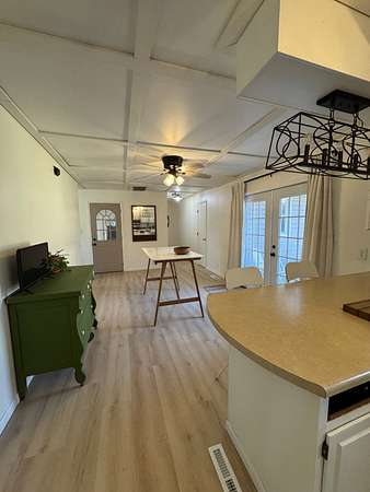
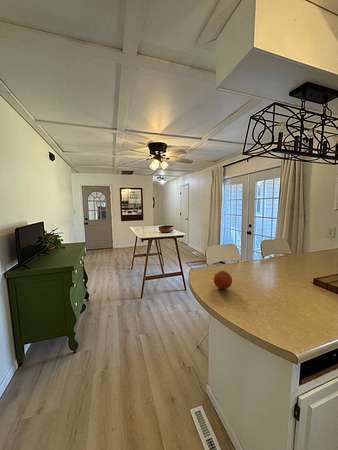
+ fruit [213,270,233,290]
